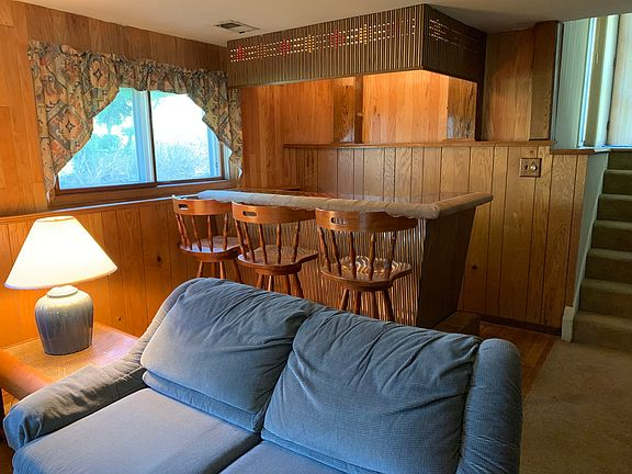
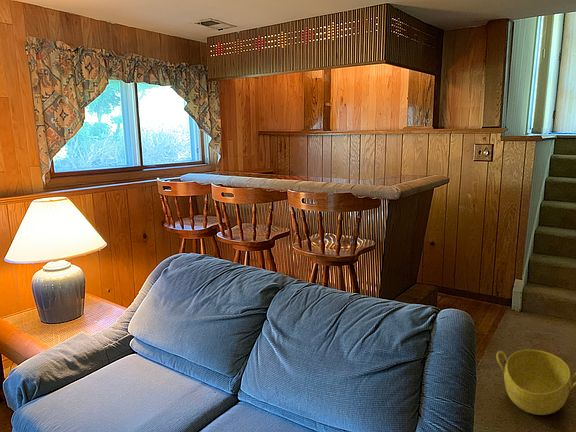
+ basket [495,349,576,416]
